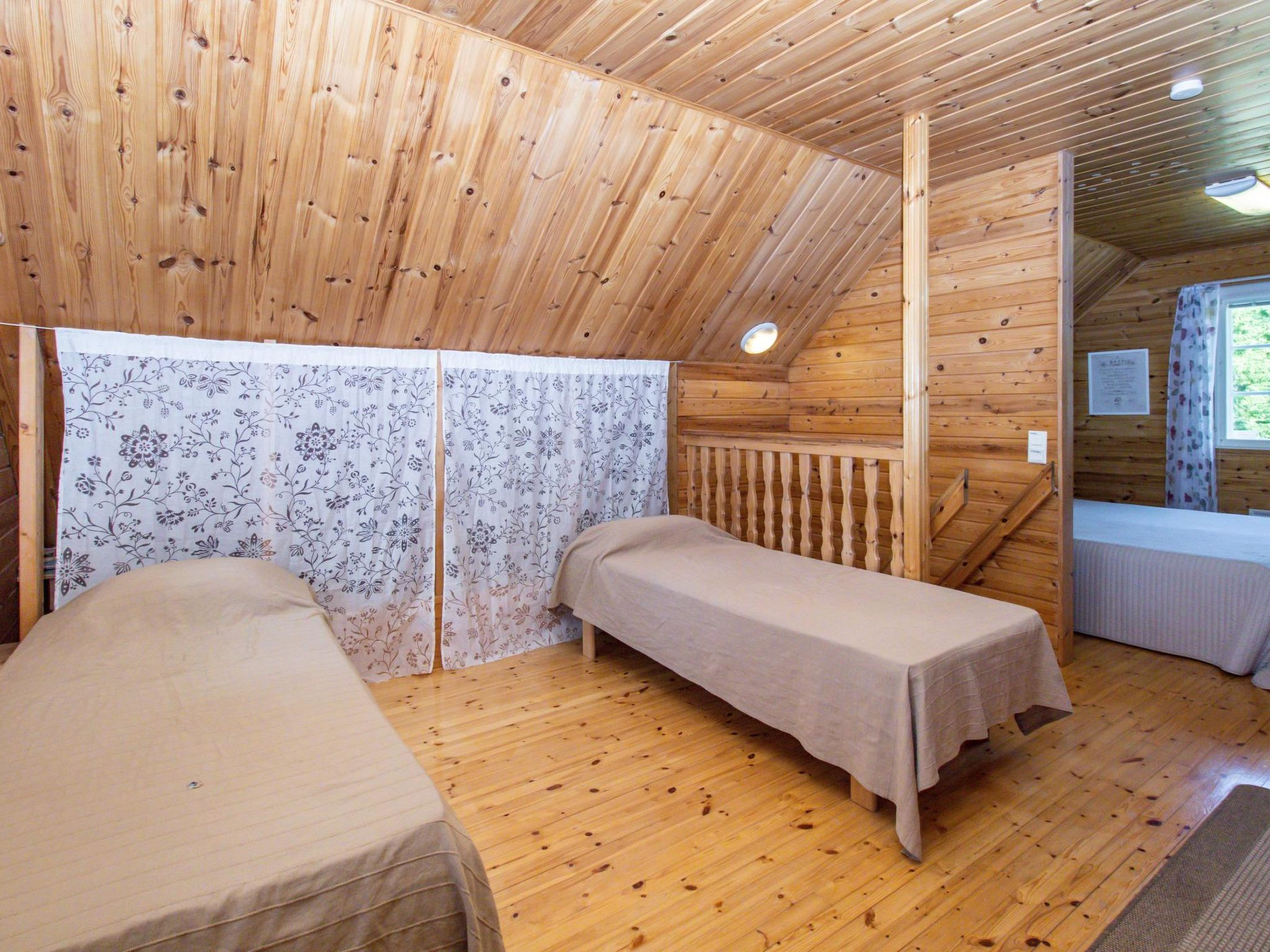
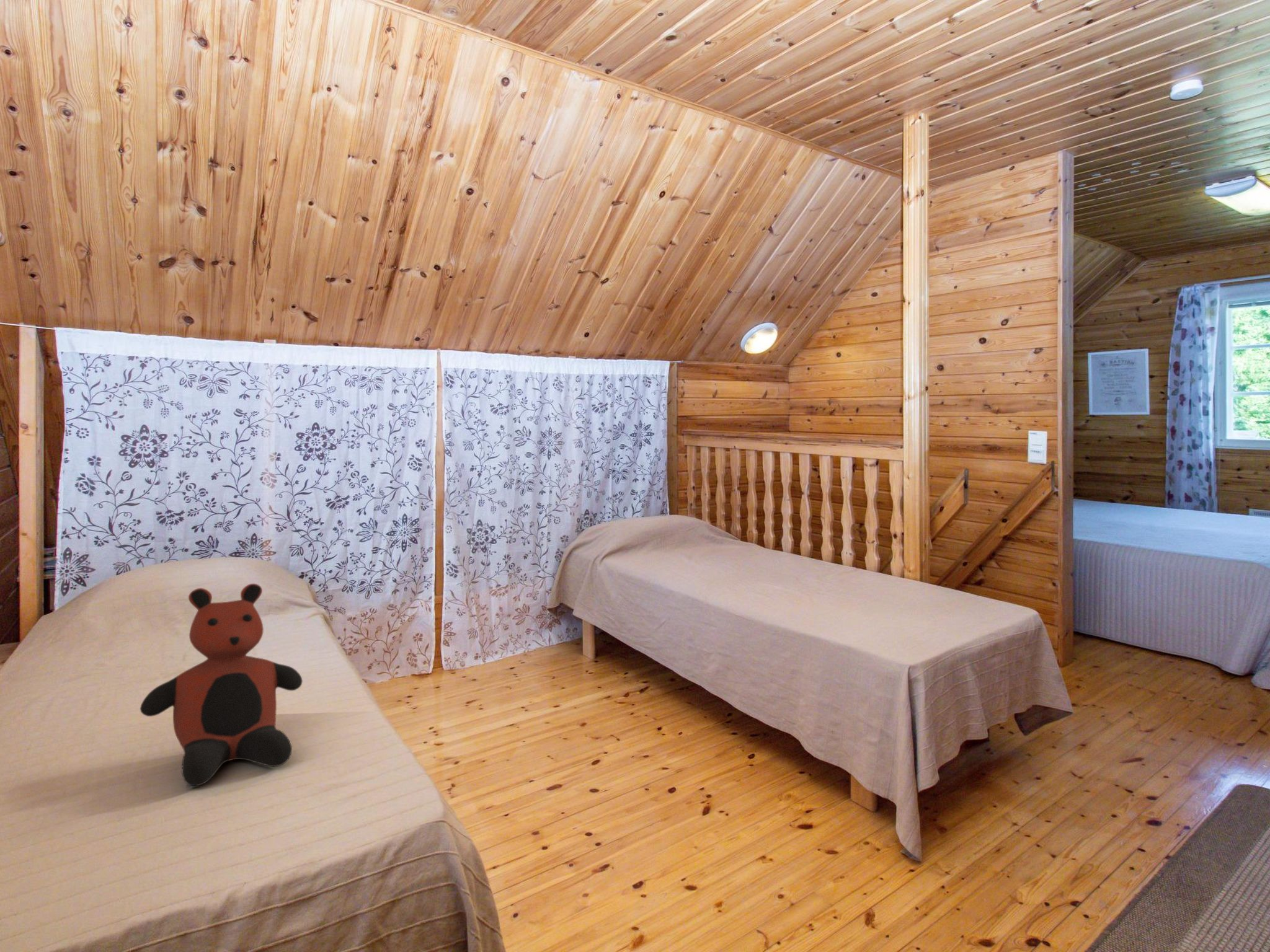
+ teddy bear [140,583,303,787]
